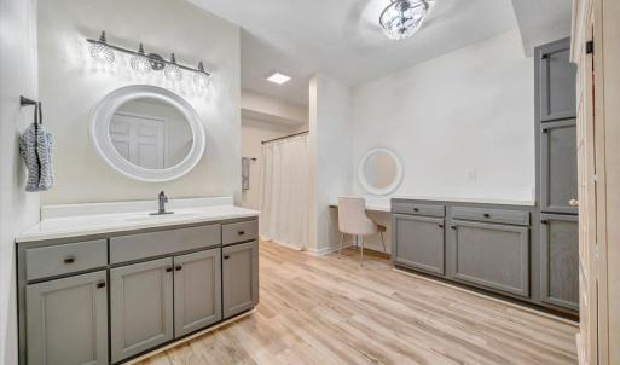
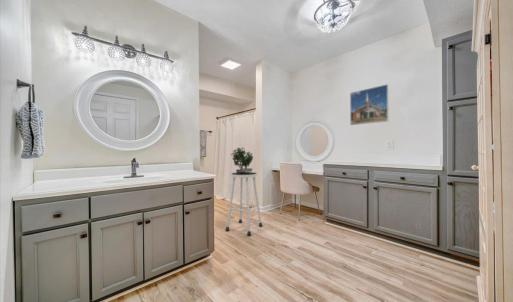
+ stool [224,171,263,237]
+ potted plant [230,146,254,173]
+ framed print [349,83,389,126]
